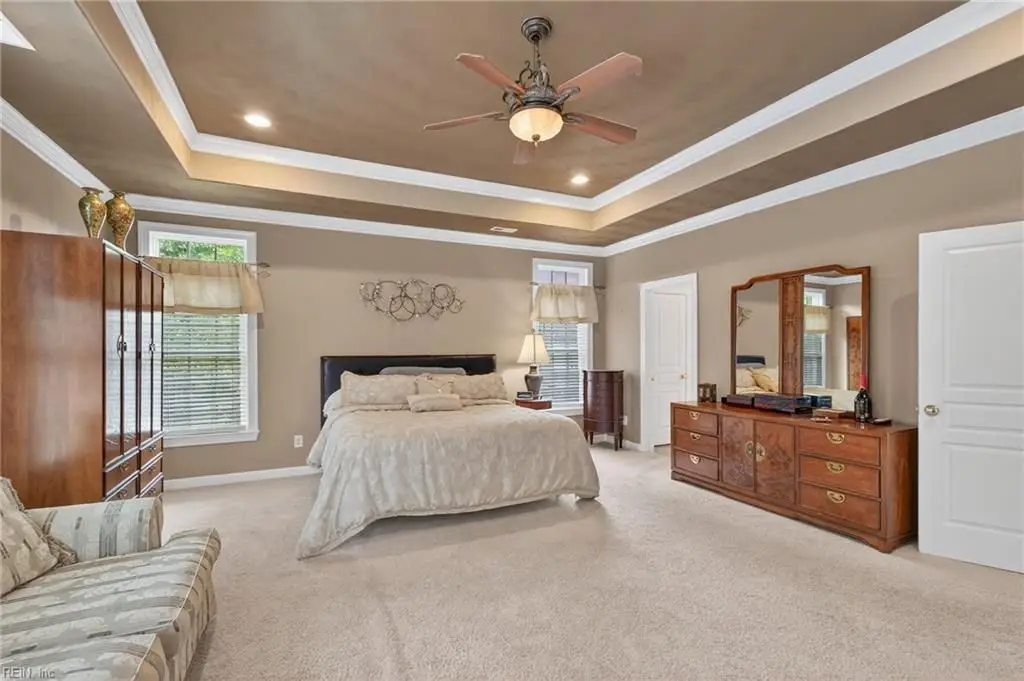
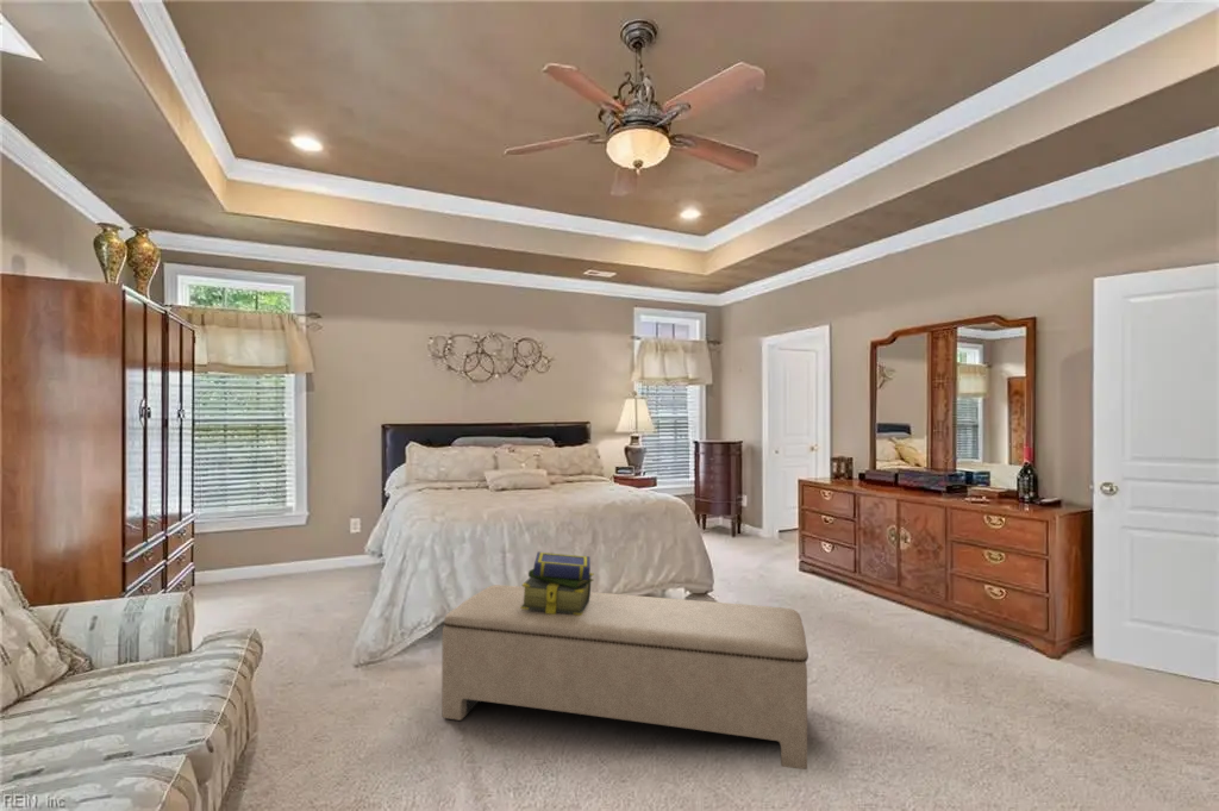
+ bench [440,584,809,771]
+ stack of books [520,551,595,616]
